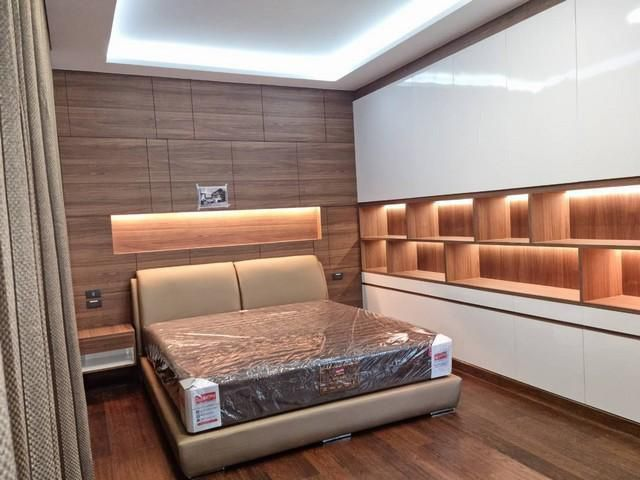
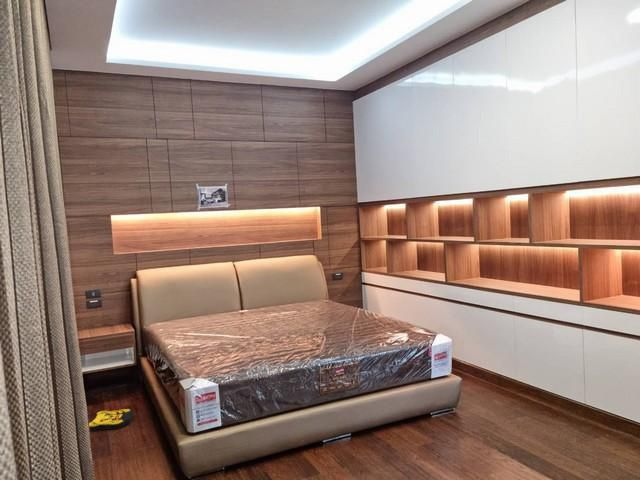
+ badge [88,408,135,433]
